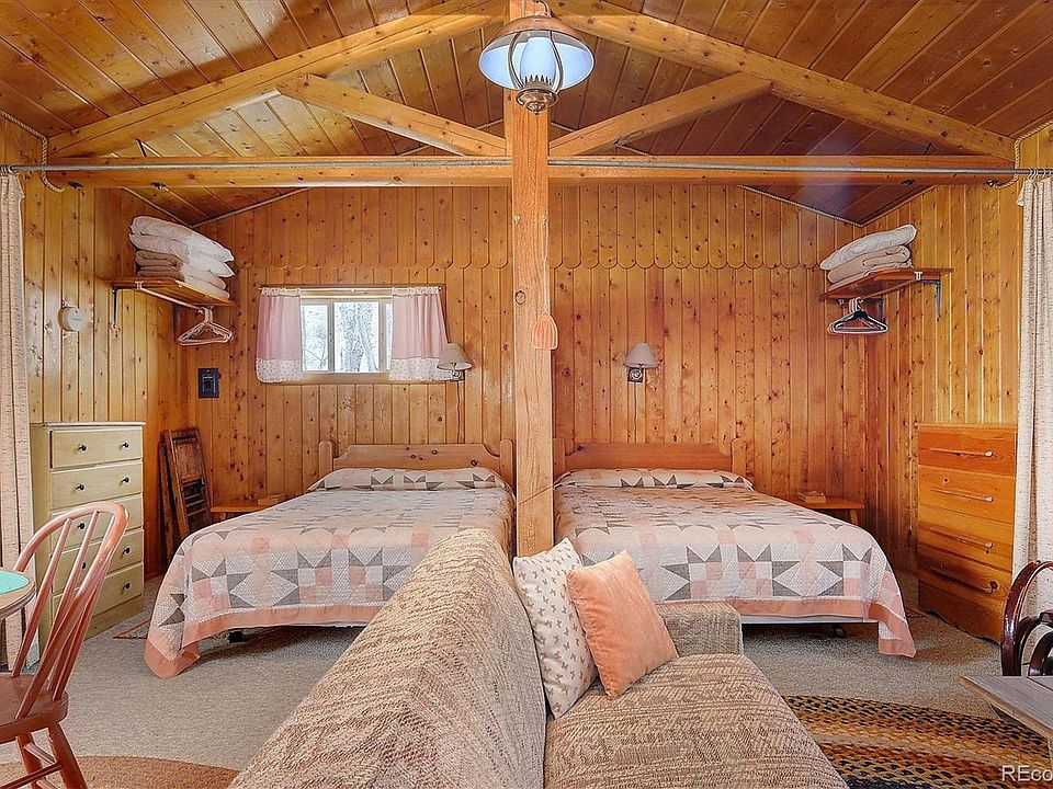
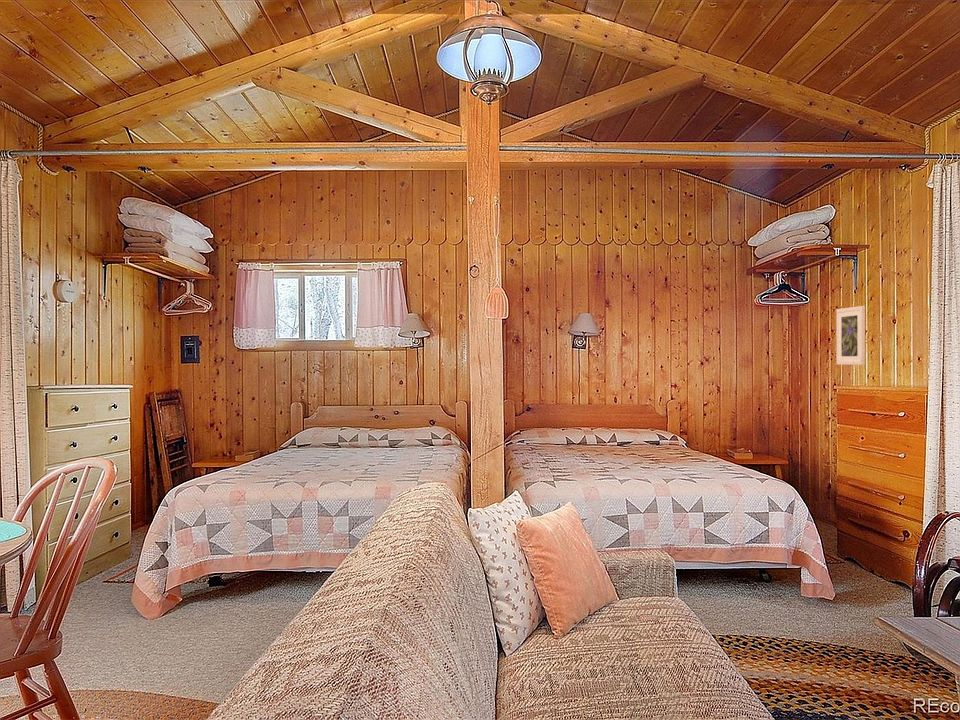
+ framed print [835,305,866,366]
